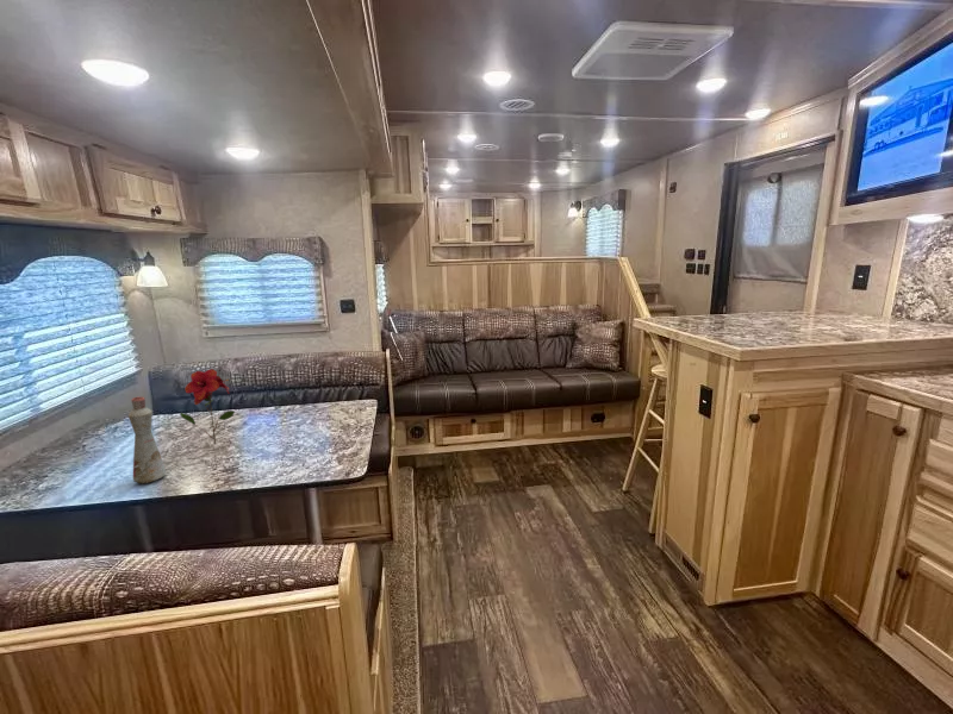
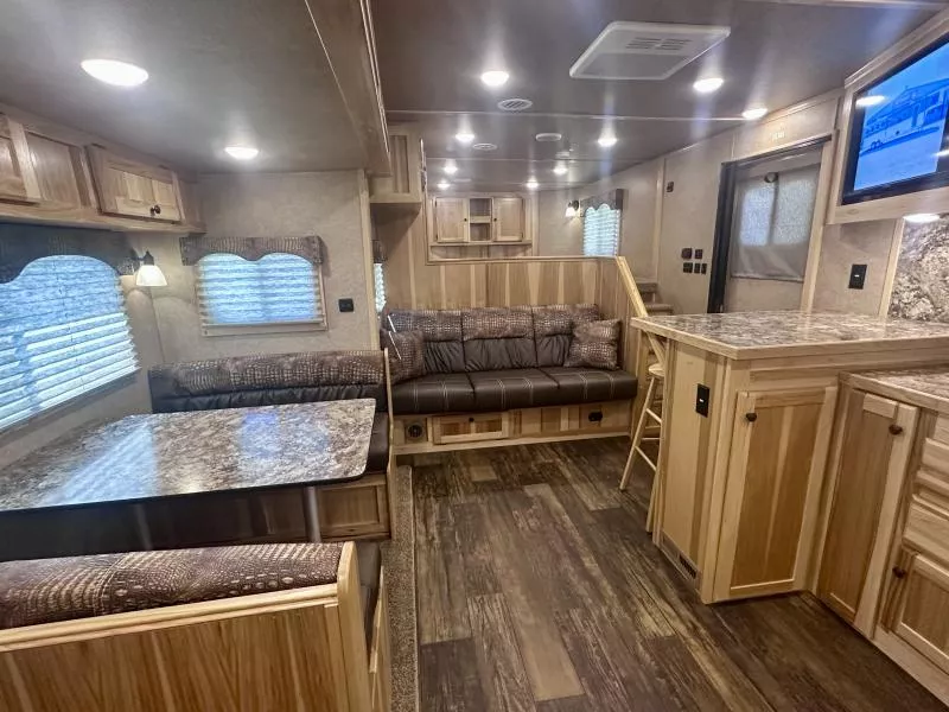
- artificial flower [179,368,236,445]
- bottle [127,395,167,484]
